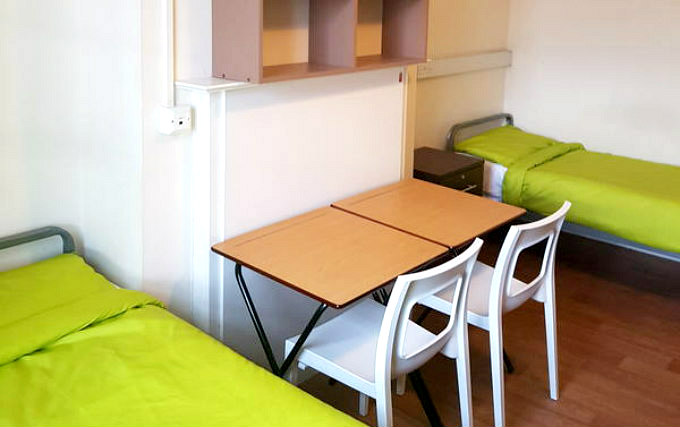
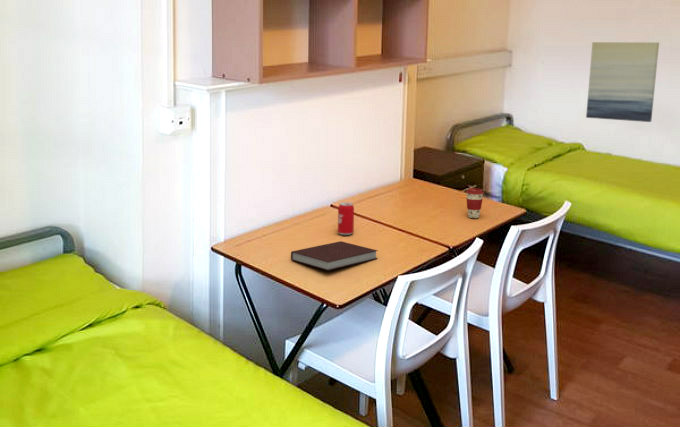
+ wall art [585,41,660,123]
+ notebook [290,240,379,271]
+ beverage can [337,201,355,236]
+ coffee cup [465,187,485,219]
